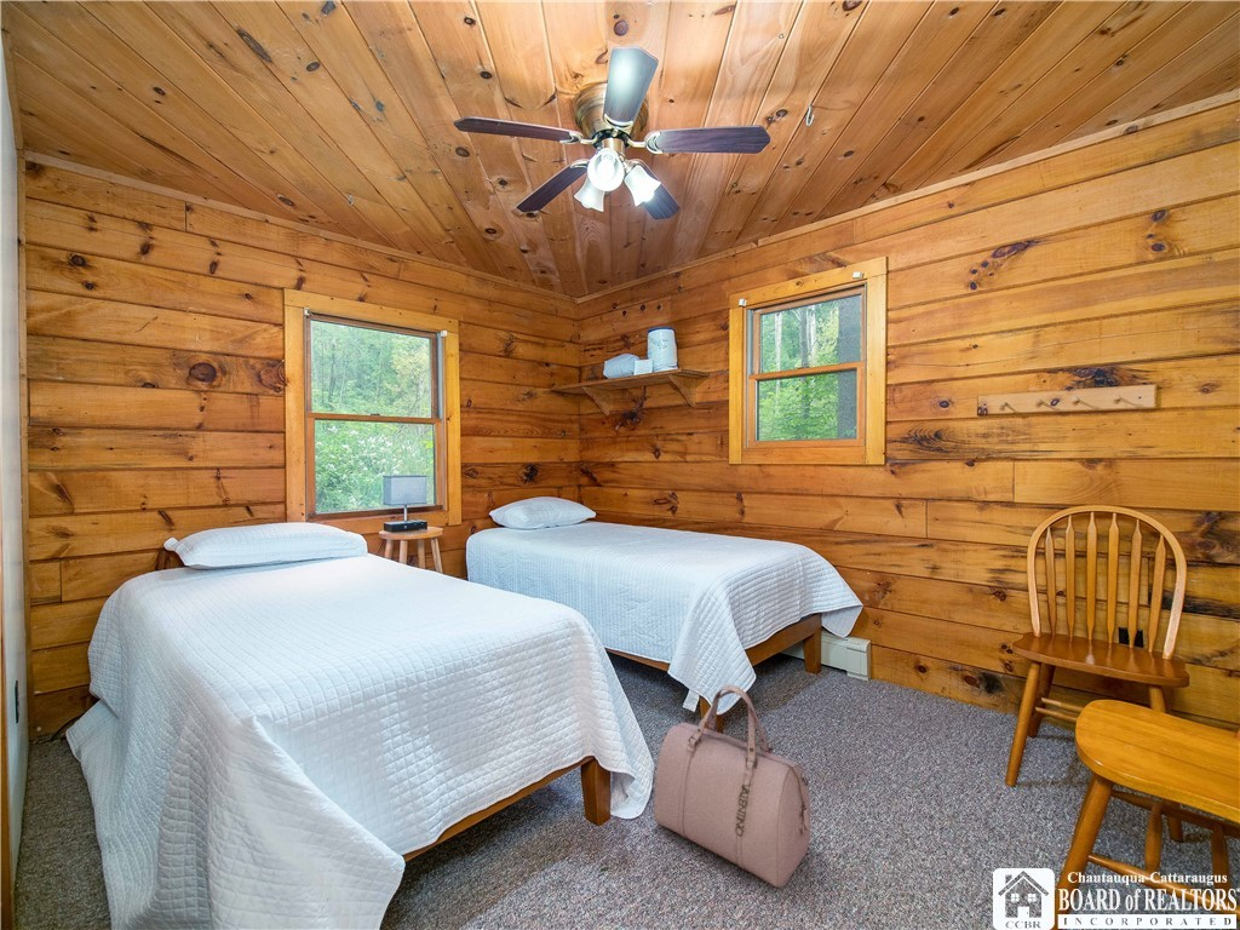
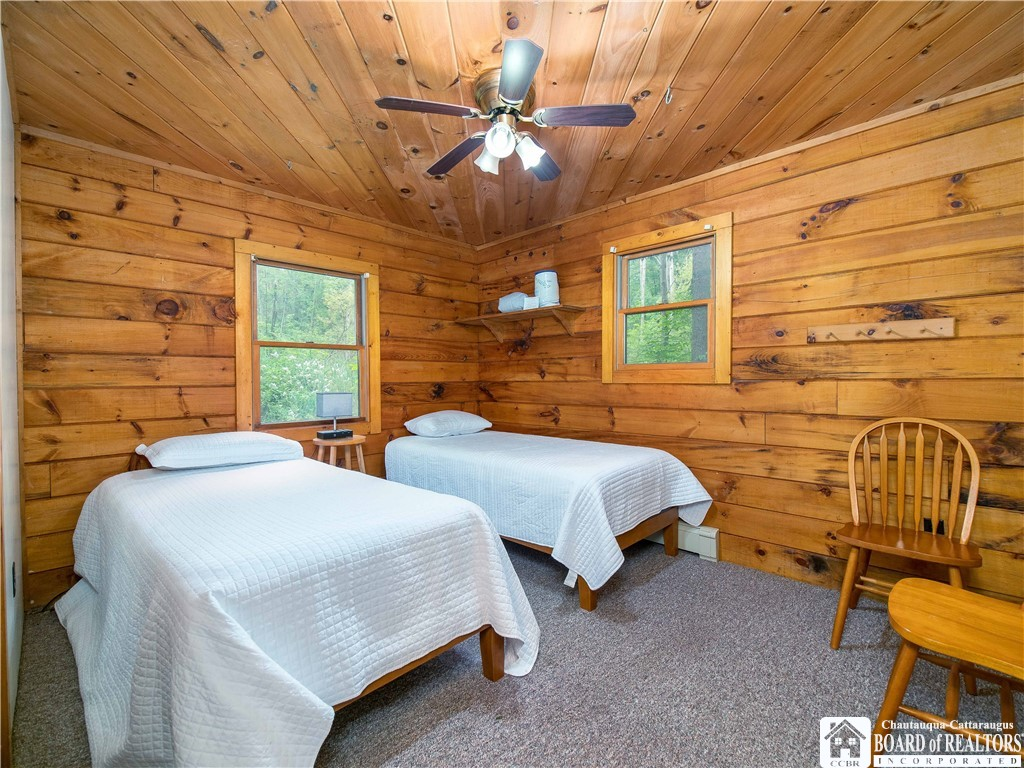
- duffel bag [653,684,811,889]
